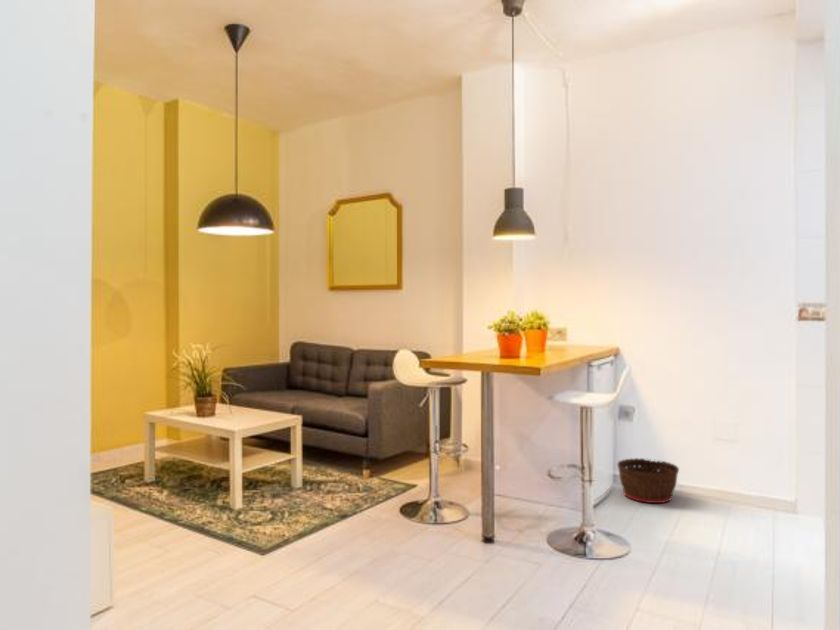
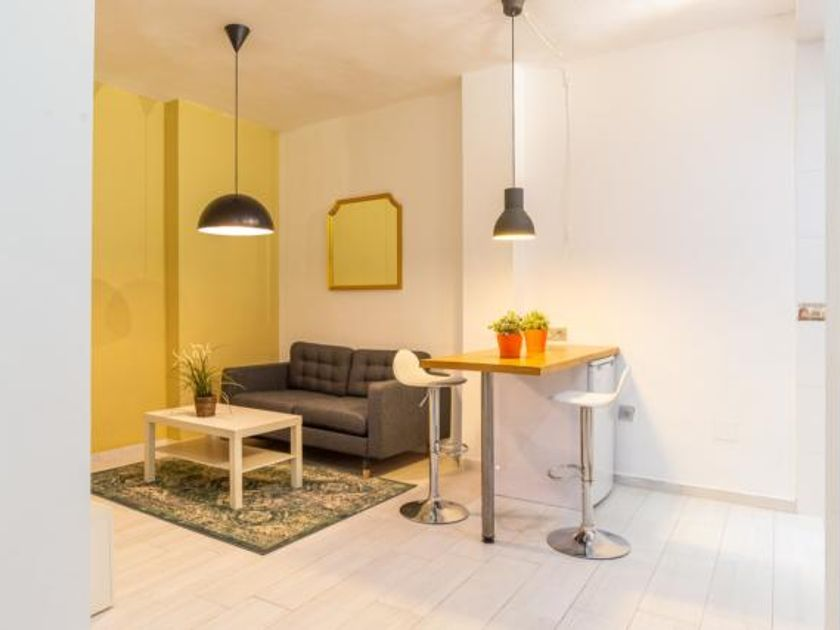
- basket [616,457,680,504]
